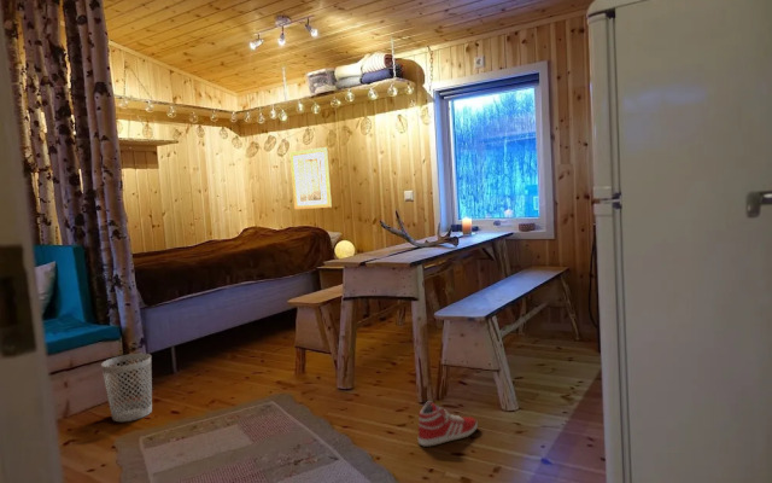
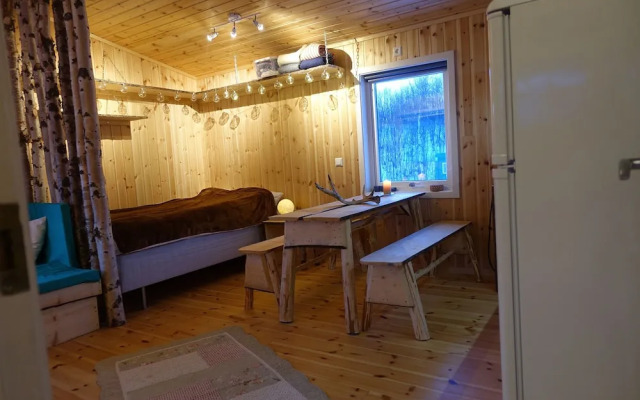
- wall art [288,146,333,210]
- wastebasket [100,353,153,423]
- sneaker [417,400,479,448]
